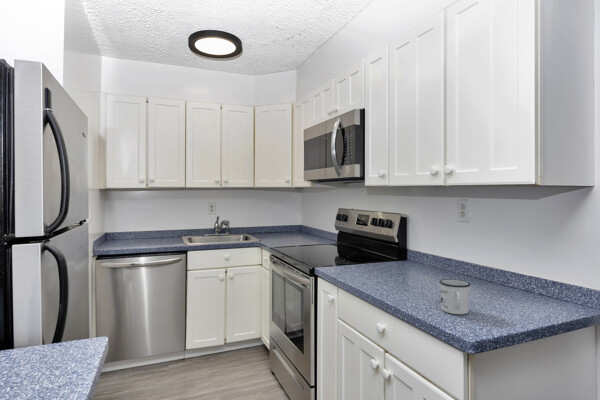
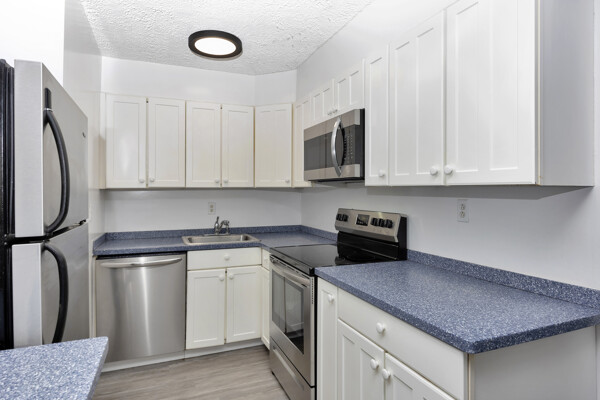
- mug [439,278,471,315]
